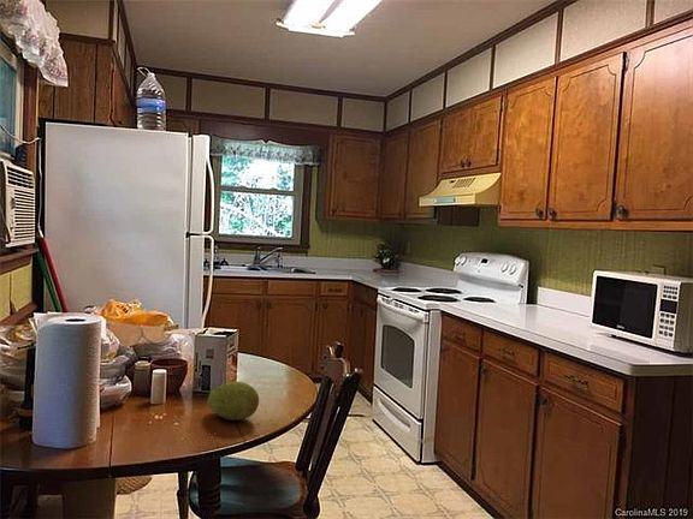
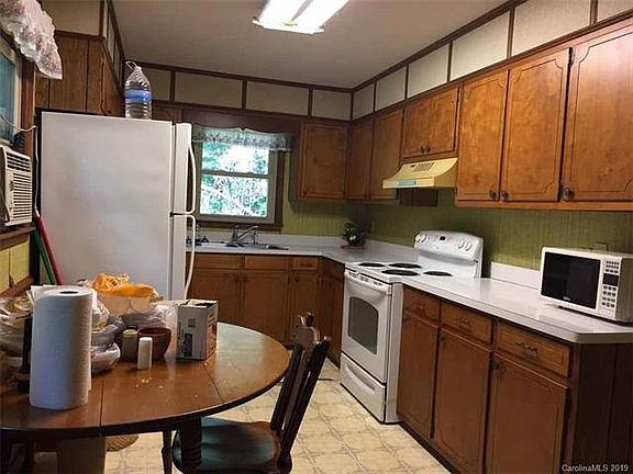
- fruit [207,380,260,422]
